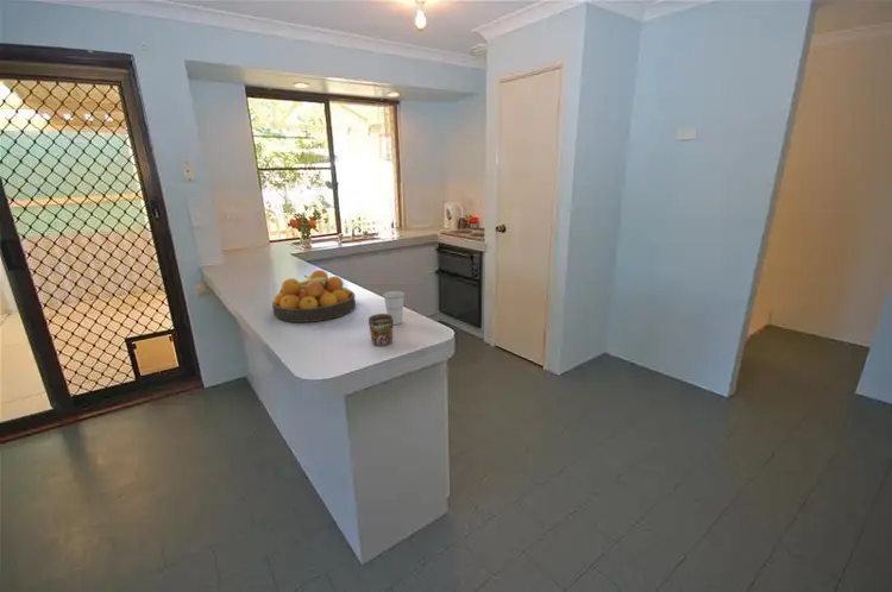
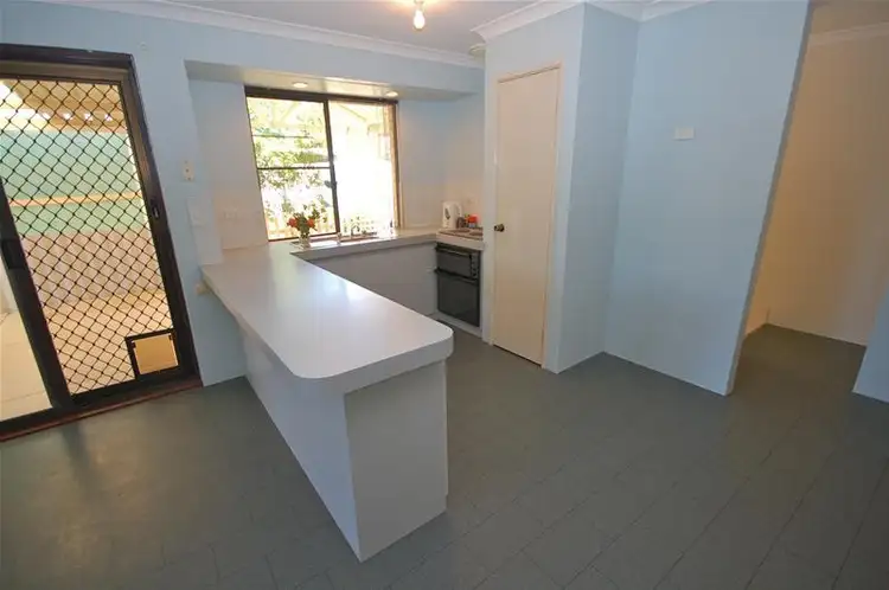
- cup [382,290,406,326]
- fruit bowl [271,269,357,323]
- mug [368,313,395,347]
